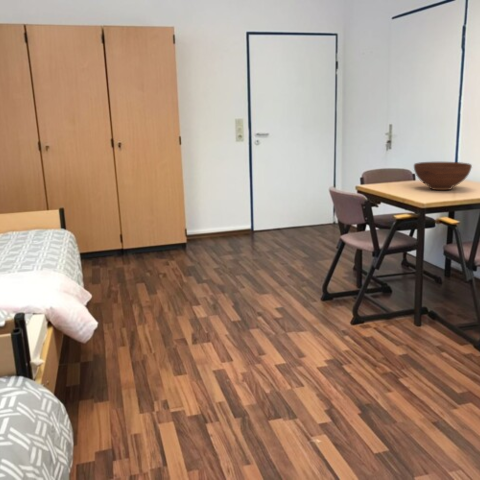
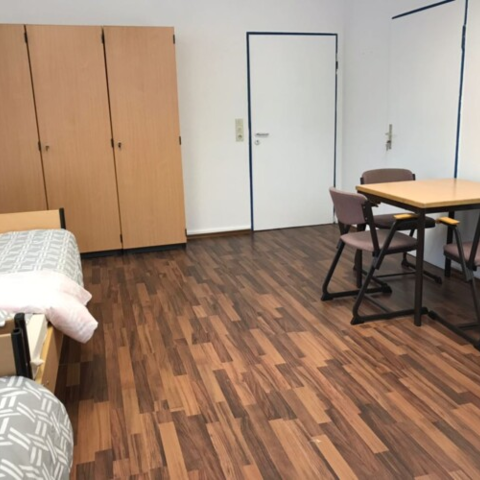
- fruit bowl [413,161,473,191]
